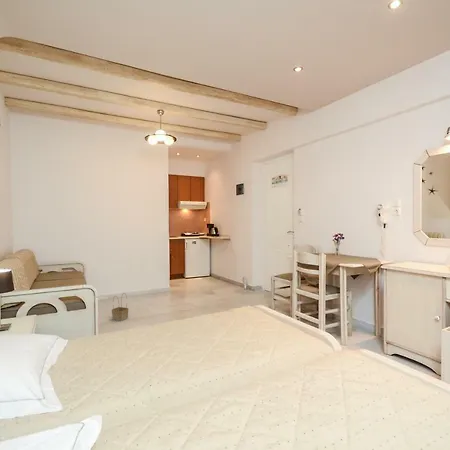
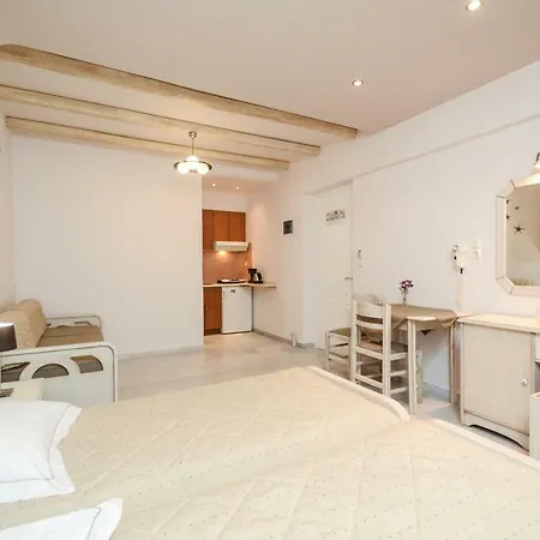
- basket [111,292,129,322]
